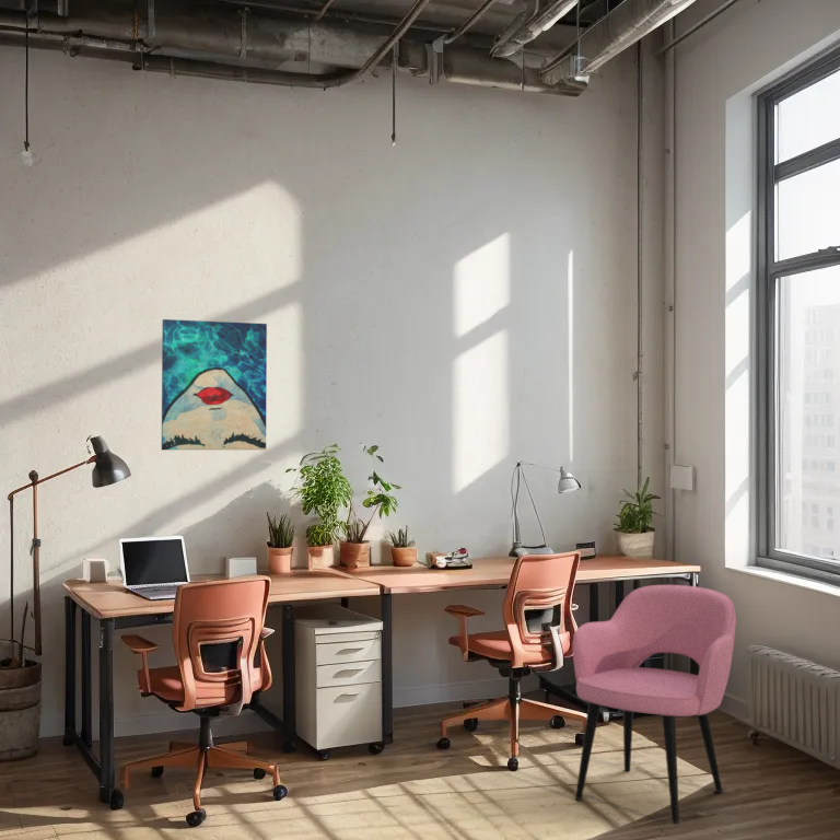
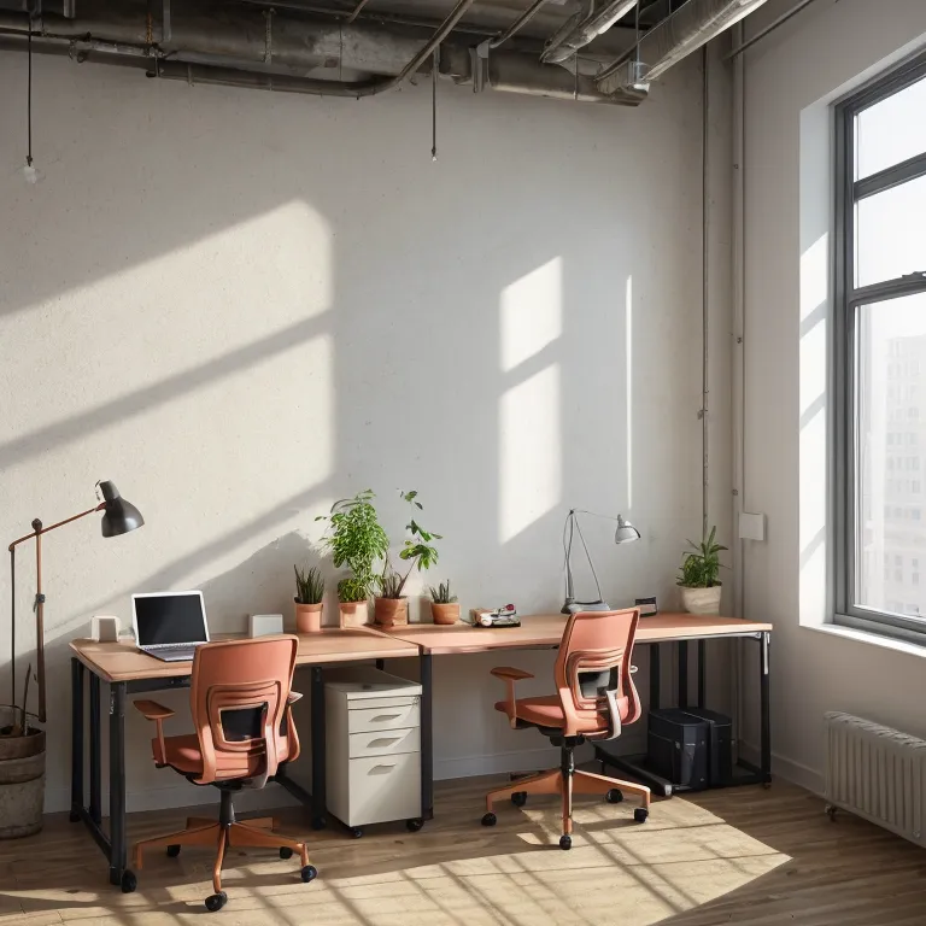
- wall art [161,318,268,451]
- armchair [572,584,737,826]
